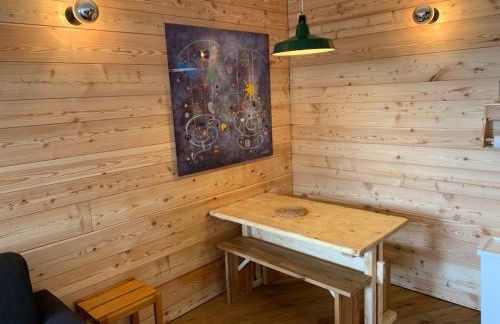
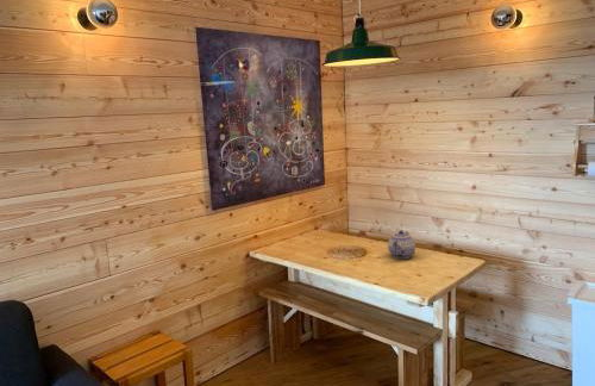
+ teapot [387,229,416,260]
